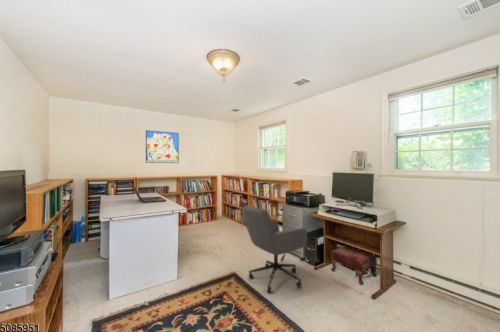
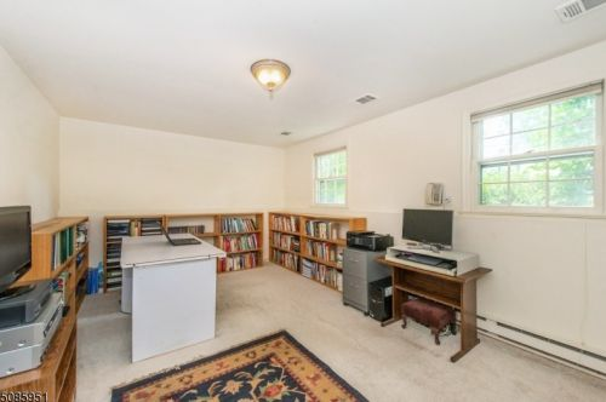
- office chair [241,204,308,294]
- wall art [145,129,180,164]
